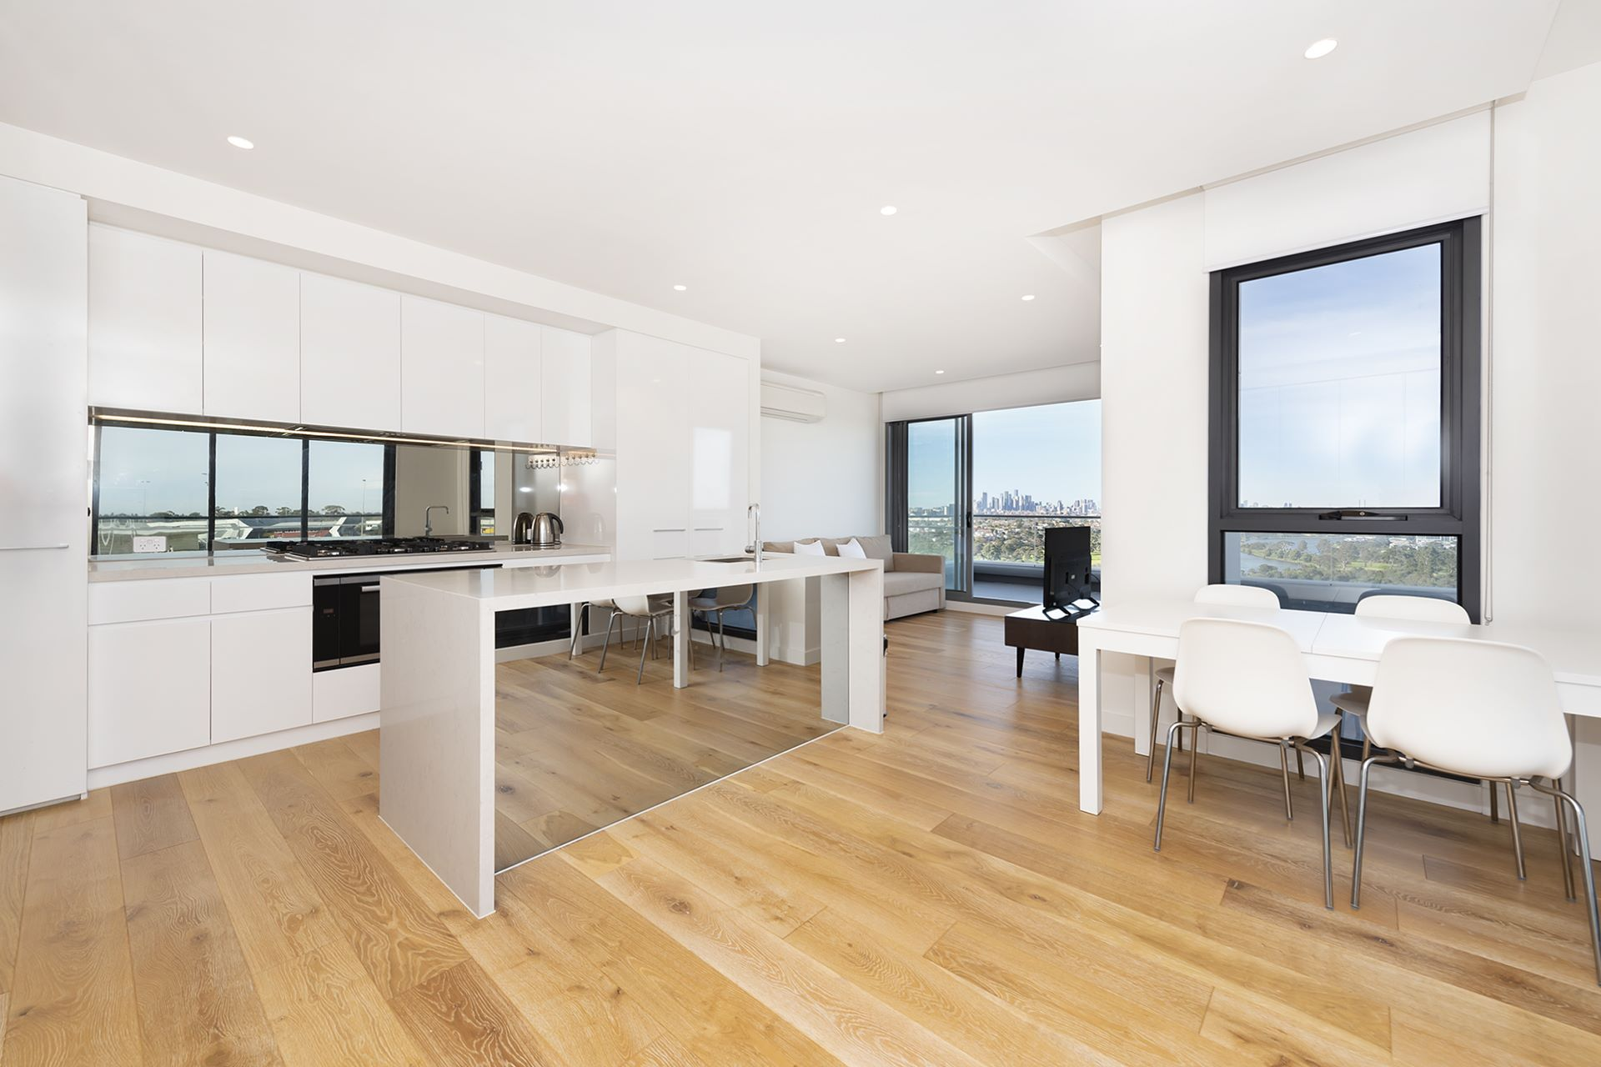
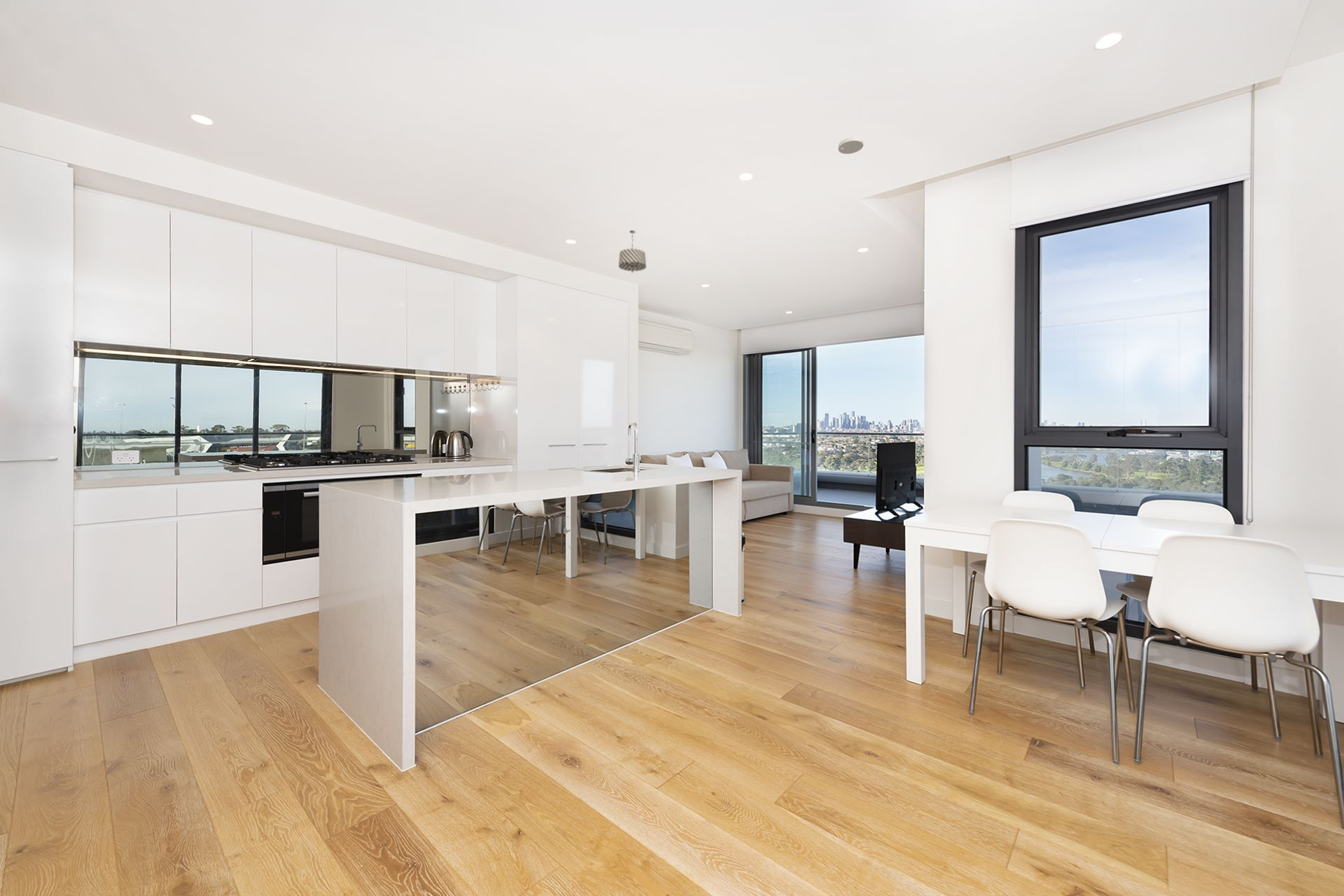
+ smoke detector [838,137,864,155]
+ pendant light [618,230,647,274]
